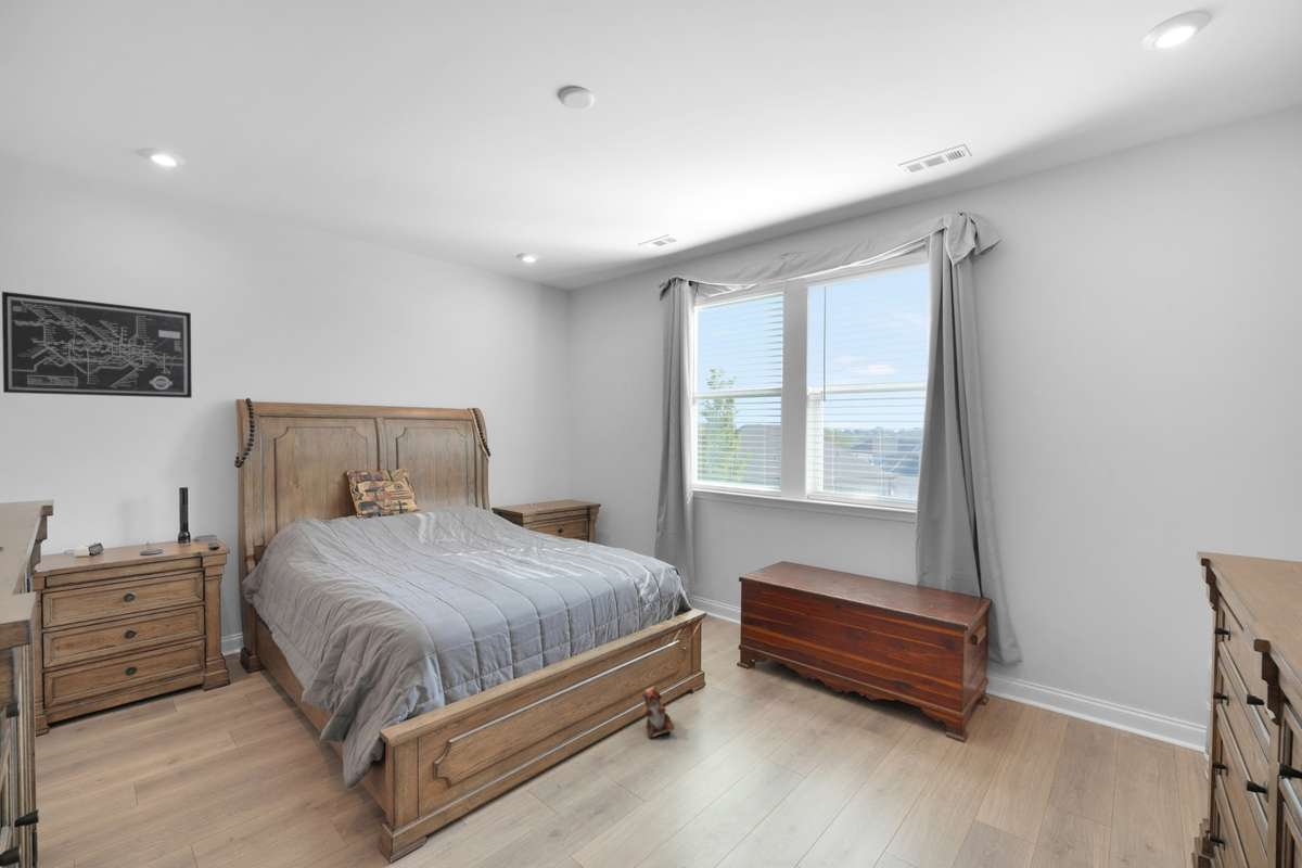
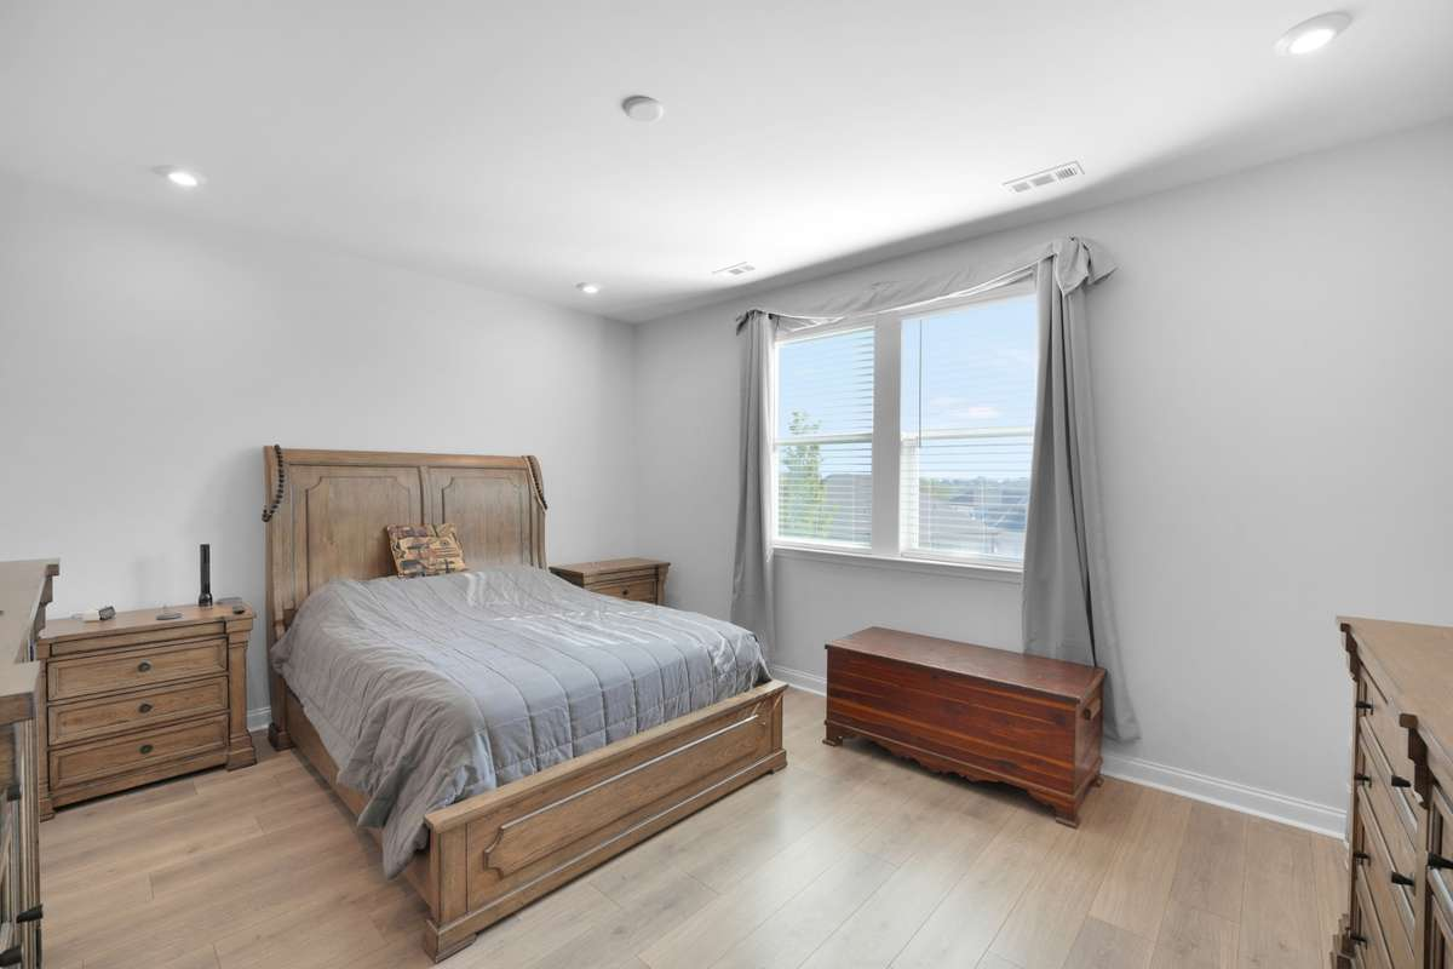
- plush toy [639,685,676,739]
- wall art [1,291,193,399]
